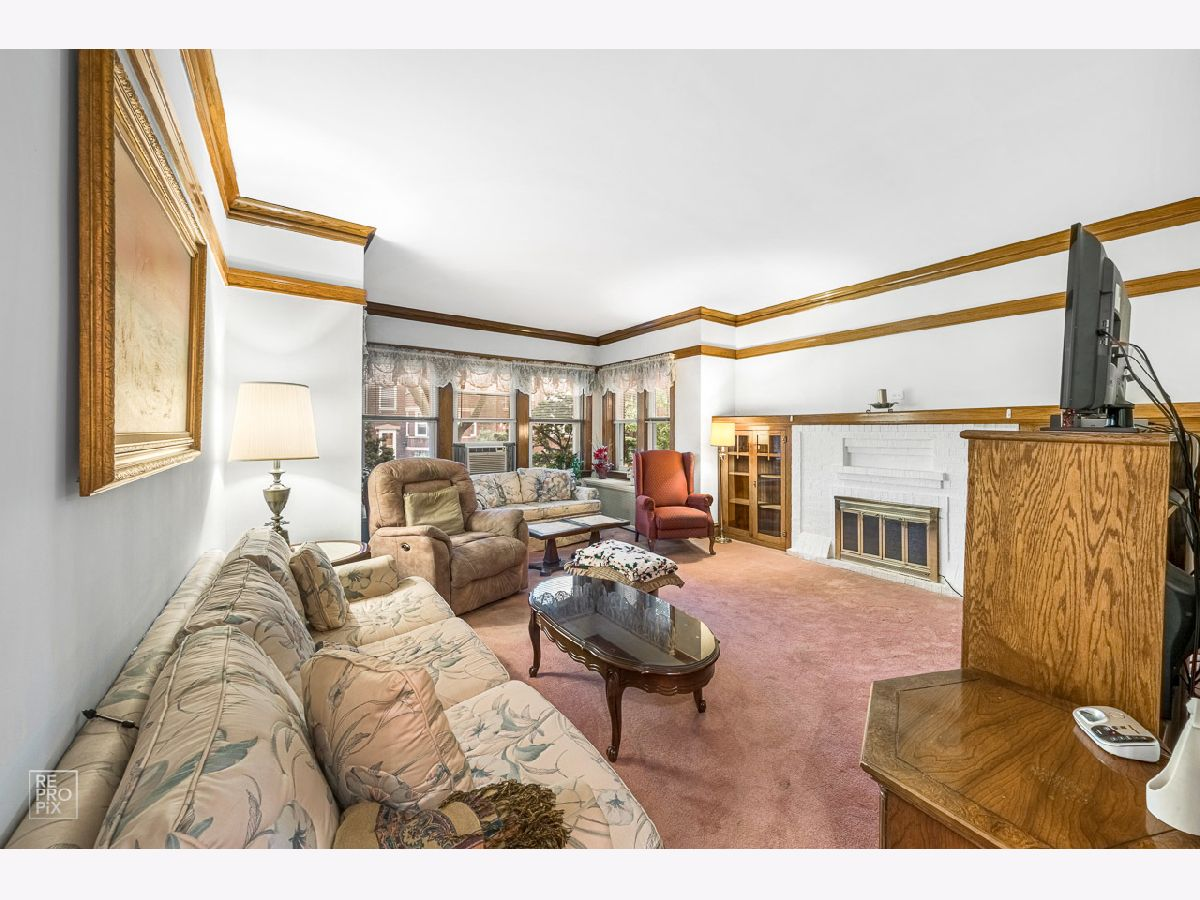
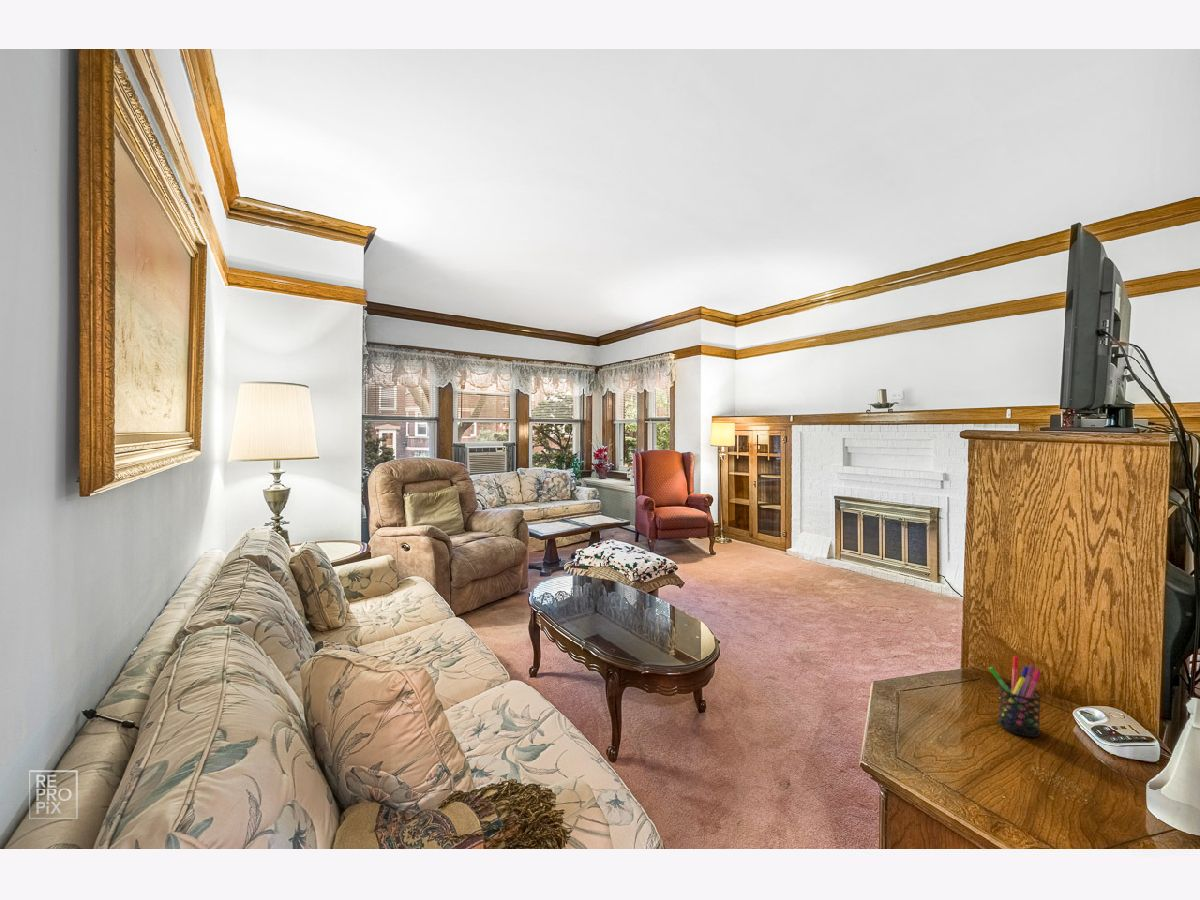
+ pen holder [988,655,1042,738]
